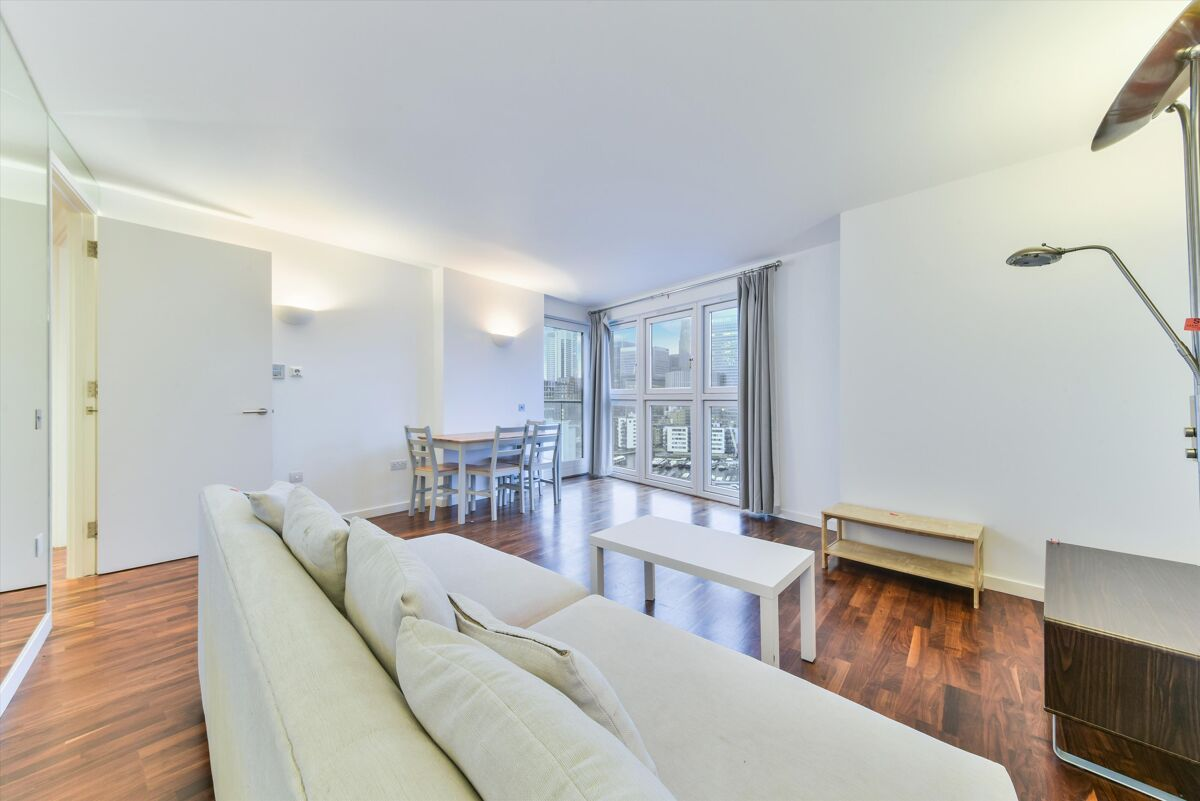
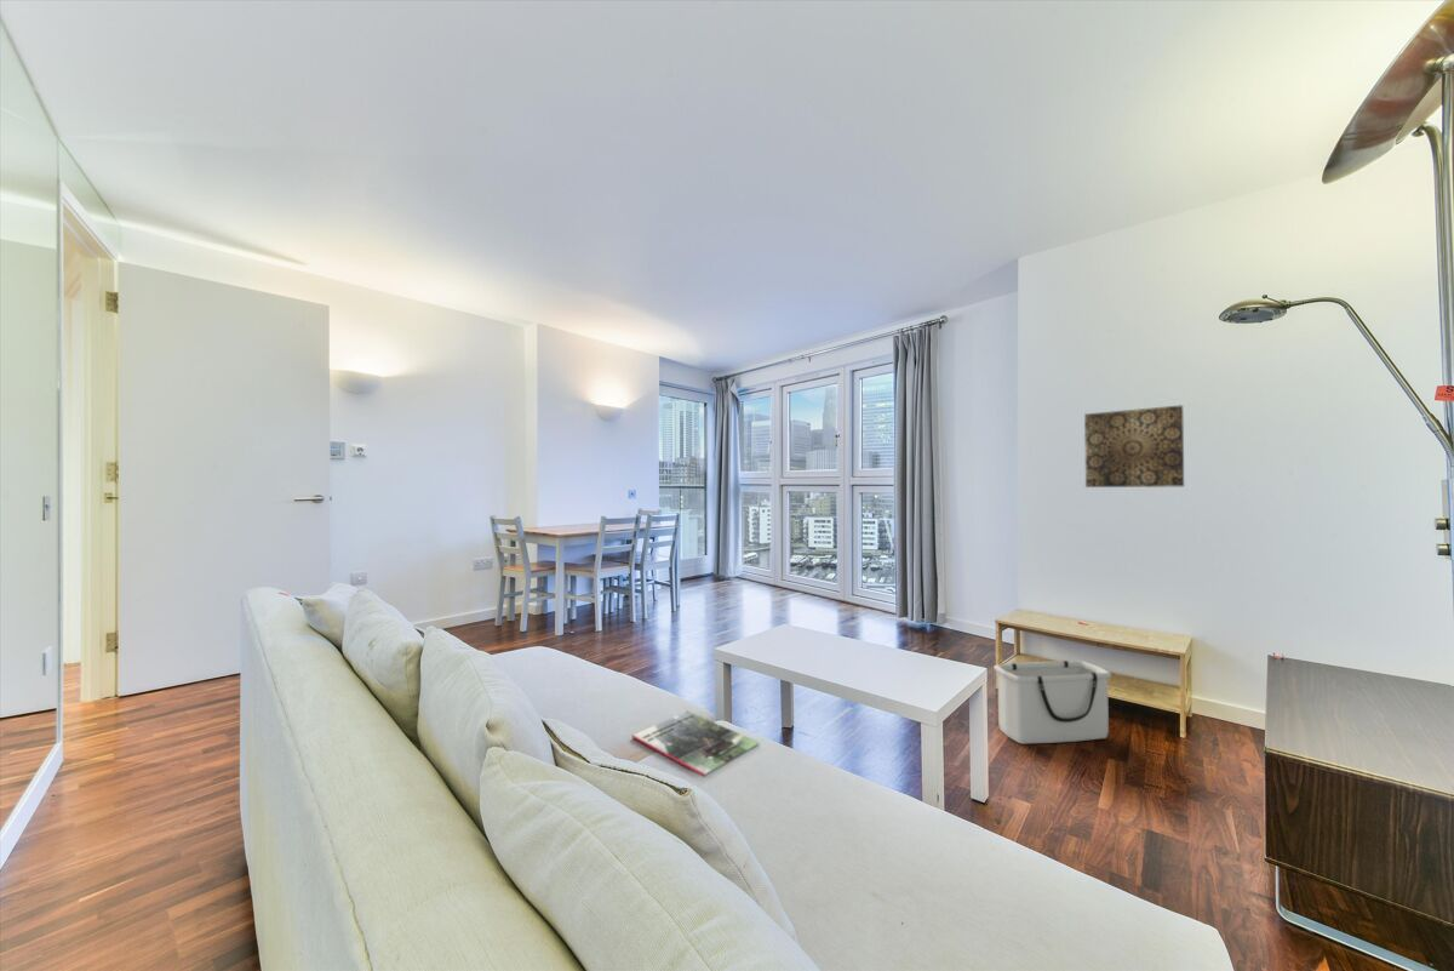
+ wall art [1083,404,1185,489]
+ storage bin [994,659,1112,746]
+ magazine [631,710,761,778]
